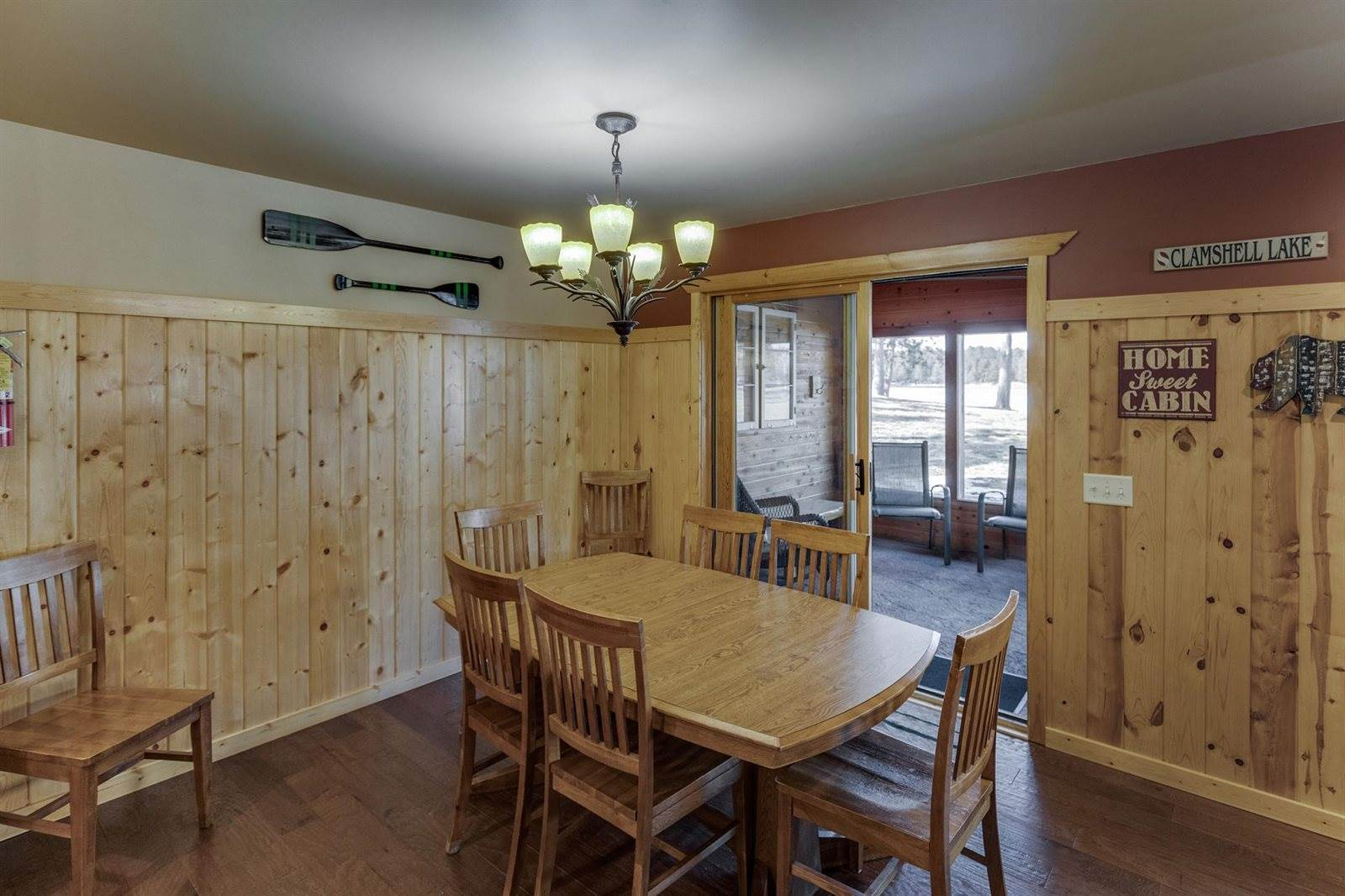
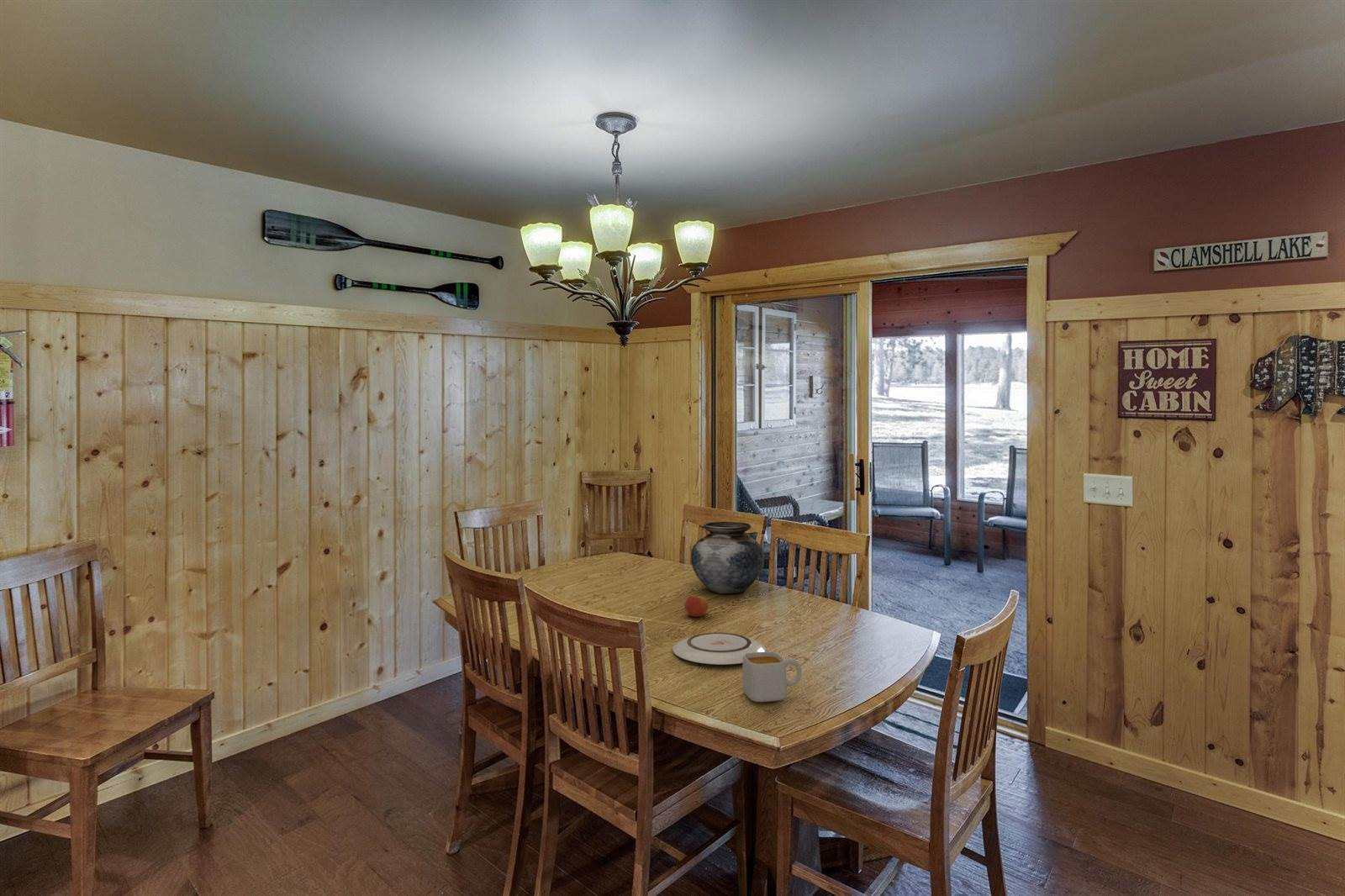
+ plate [672,632,767,666]
+ vase [690,521,765,594]
+ apple [683,593,709,618]
+ mug [741,651,803,703]
